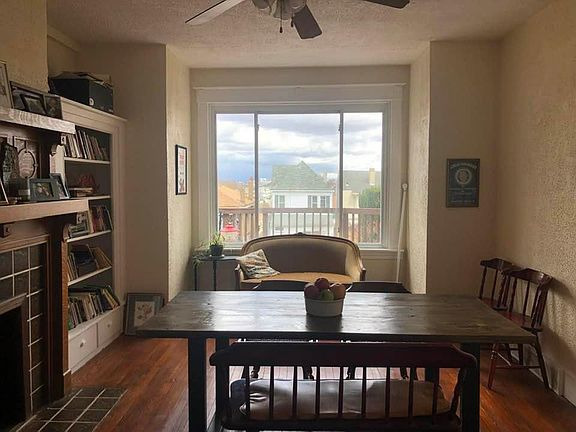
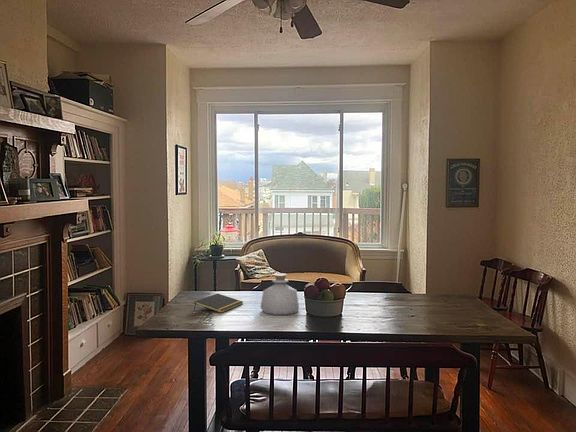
+ bottle [259,272,300,316]
+ notepad [193,293,244,314]
